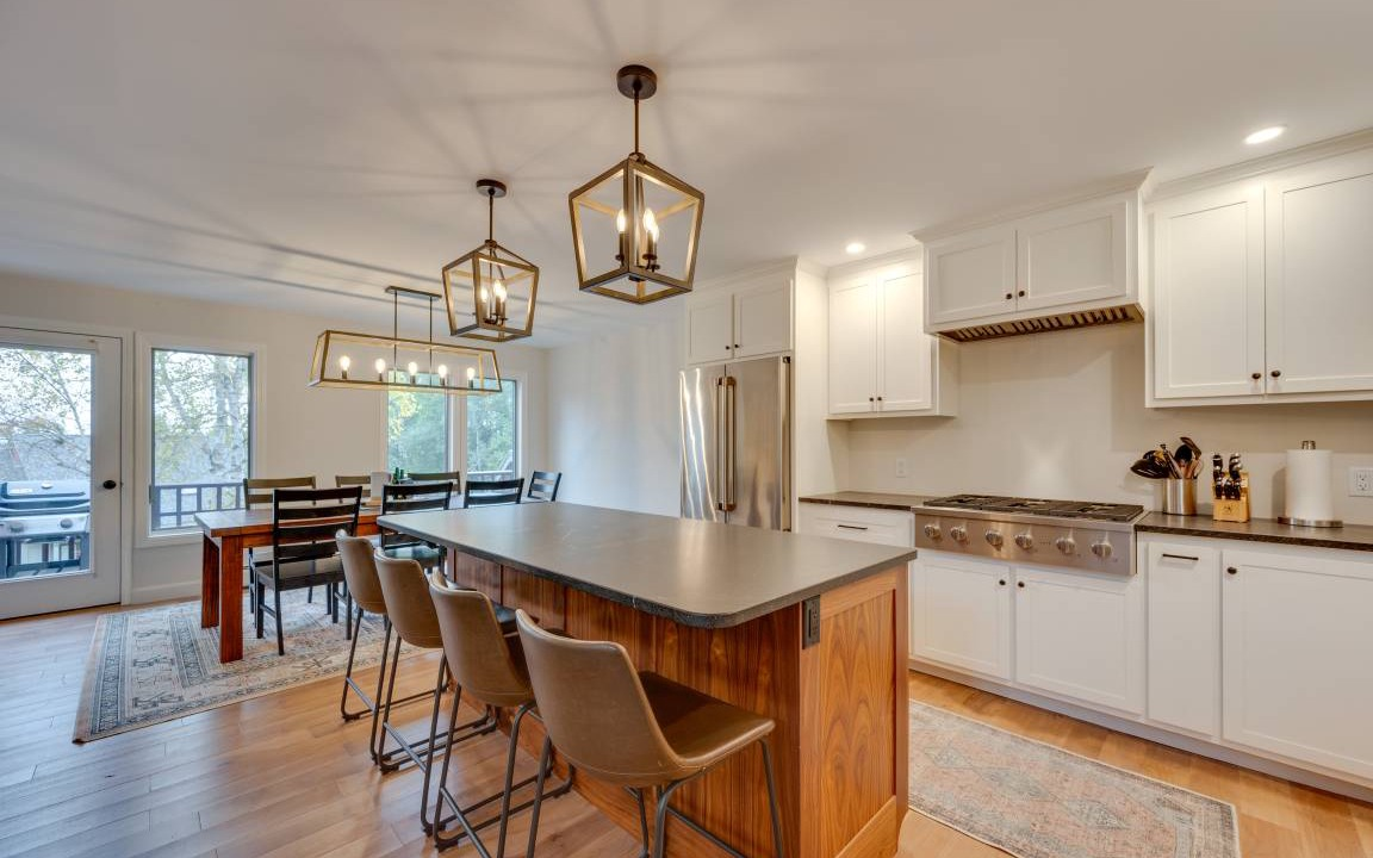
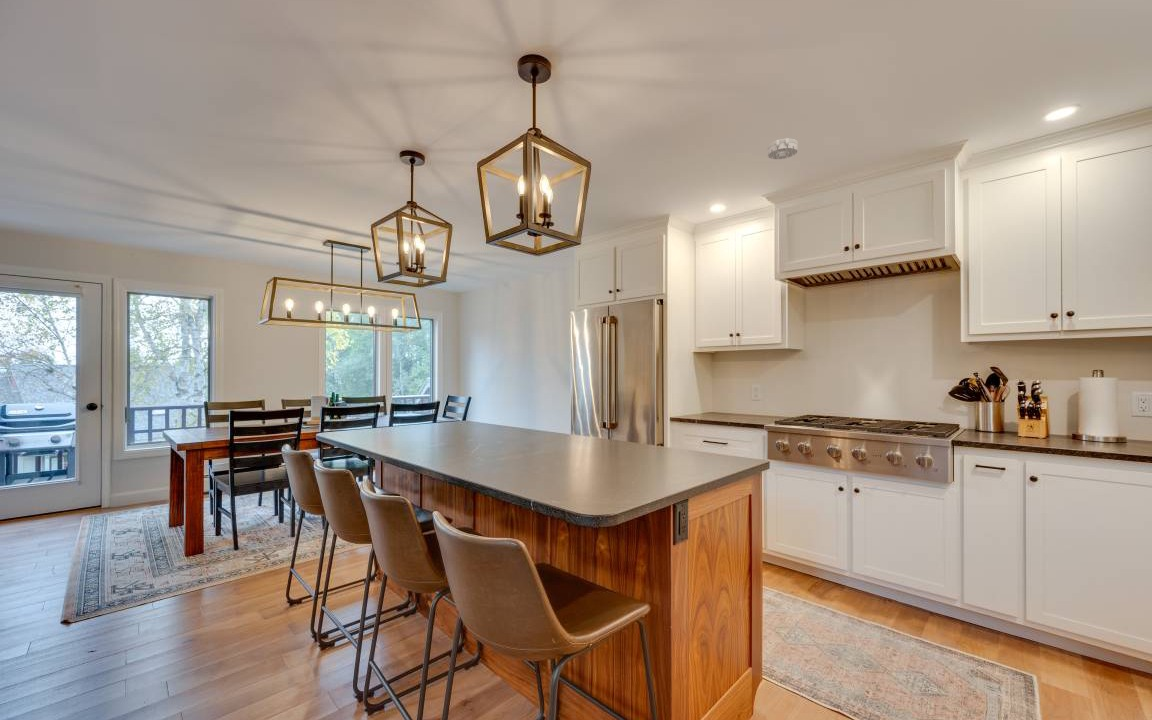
+ smoke detector [767,137,799,160]
